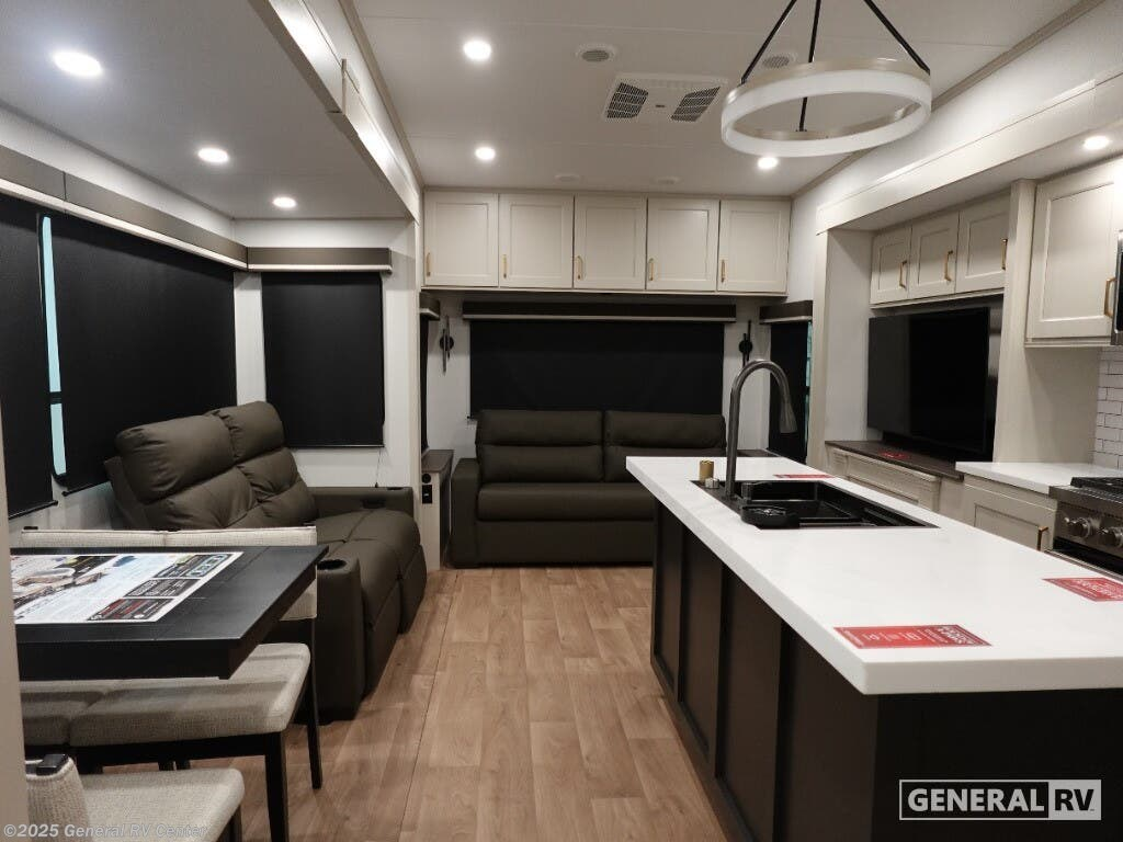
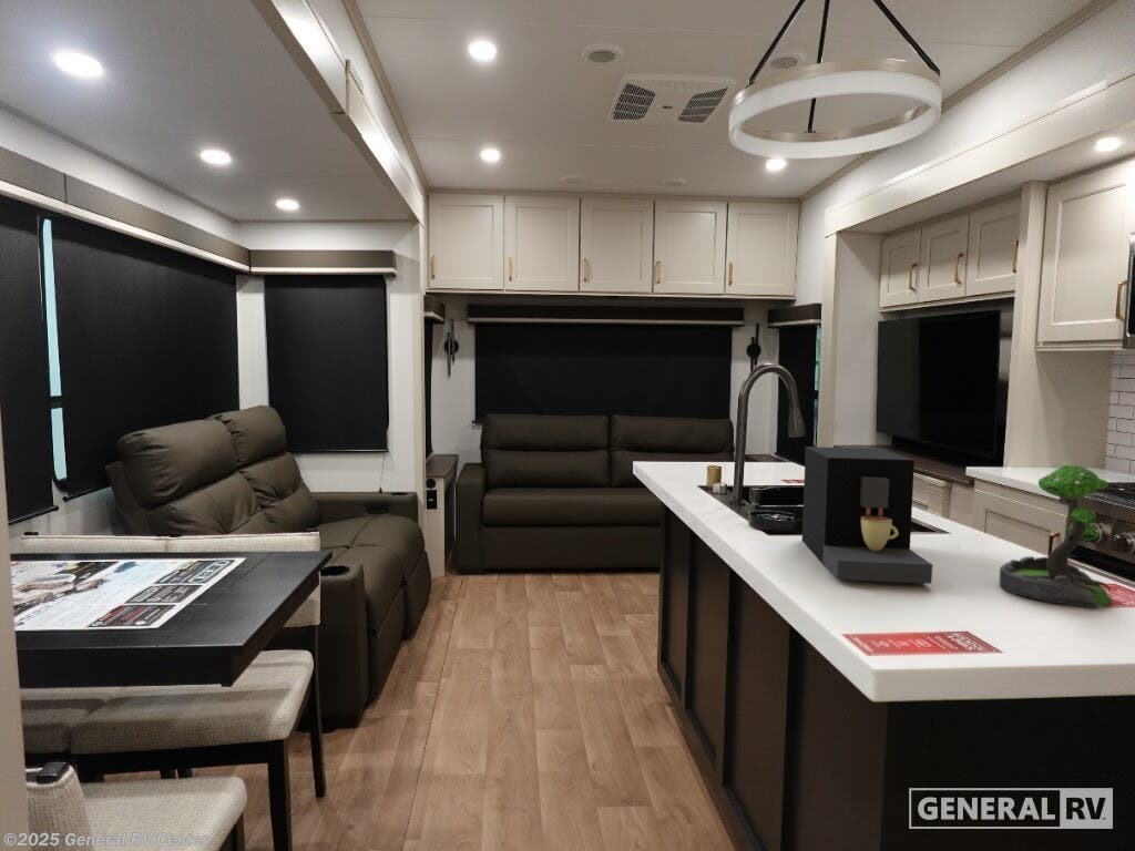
+ coffee maker [801,445,933,585]
+ plant [999,464,1113,608]
